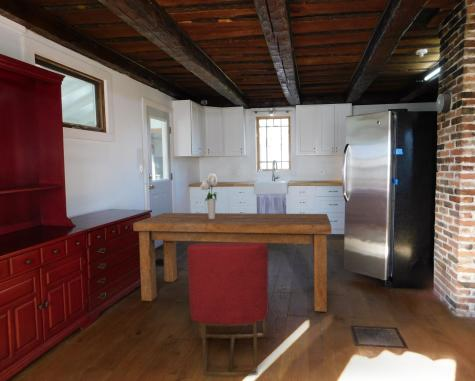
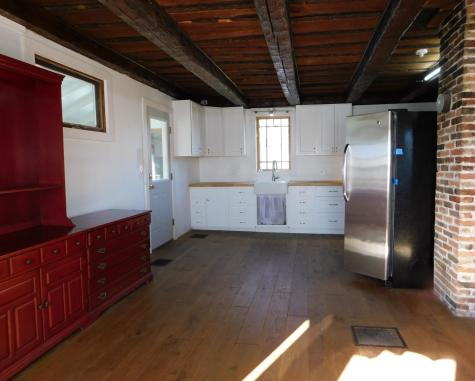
- chair [186,242,270,378]
- bouquet [199,172,219,219]
- dining table [132,212,332,313]
